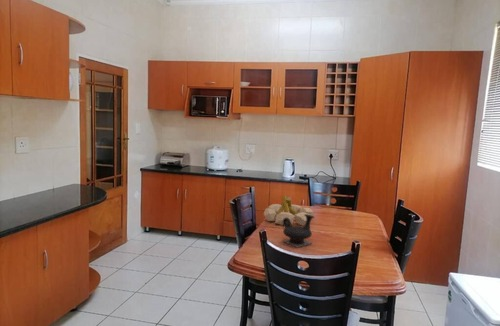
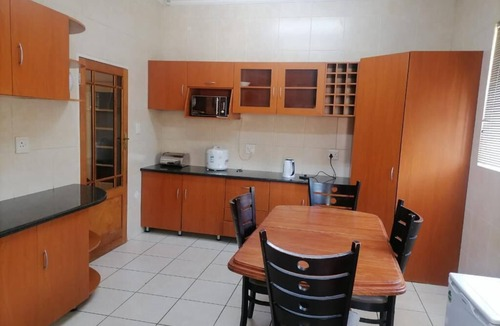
- teapot [282,214,315,248]
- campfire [263,194,315,227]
